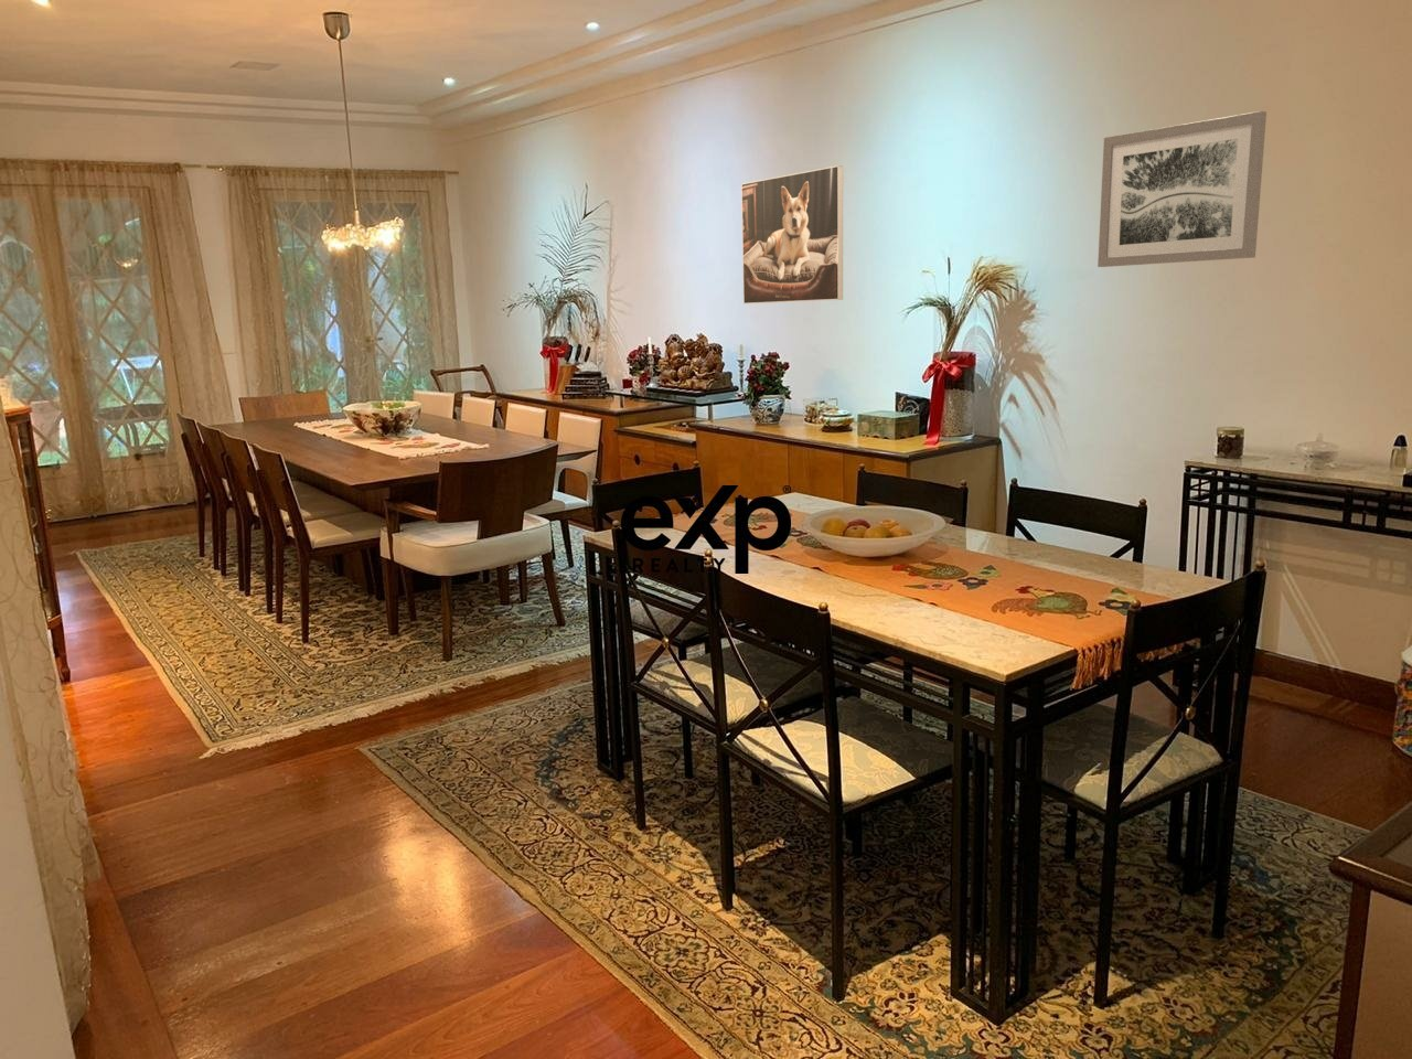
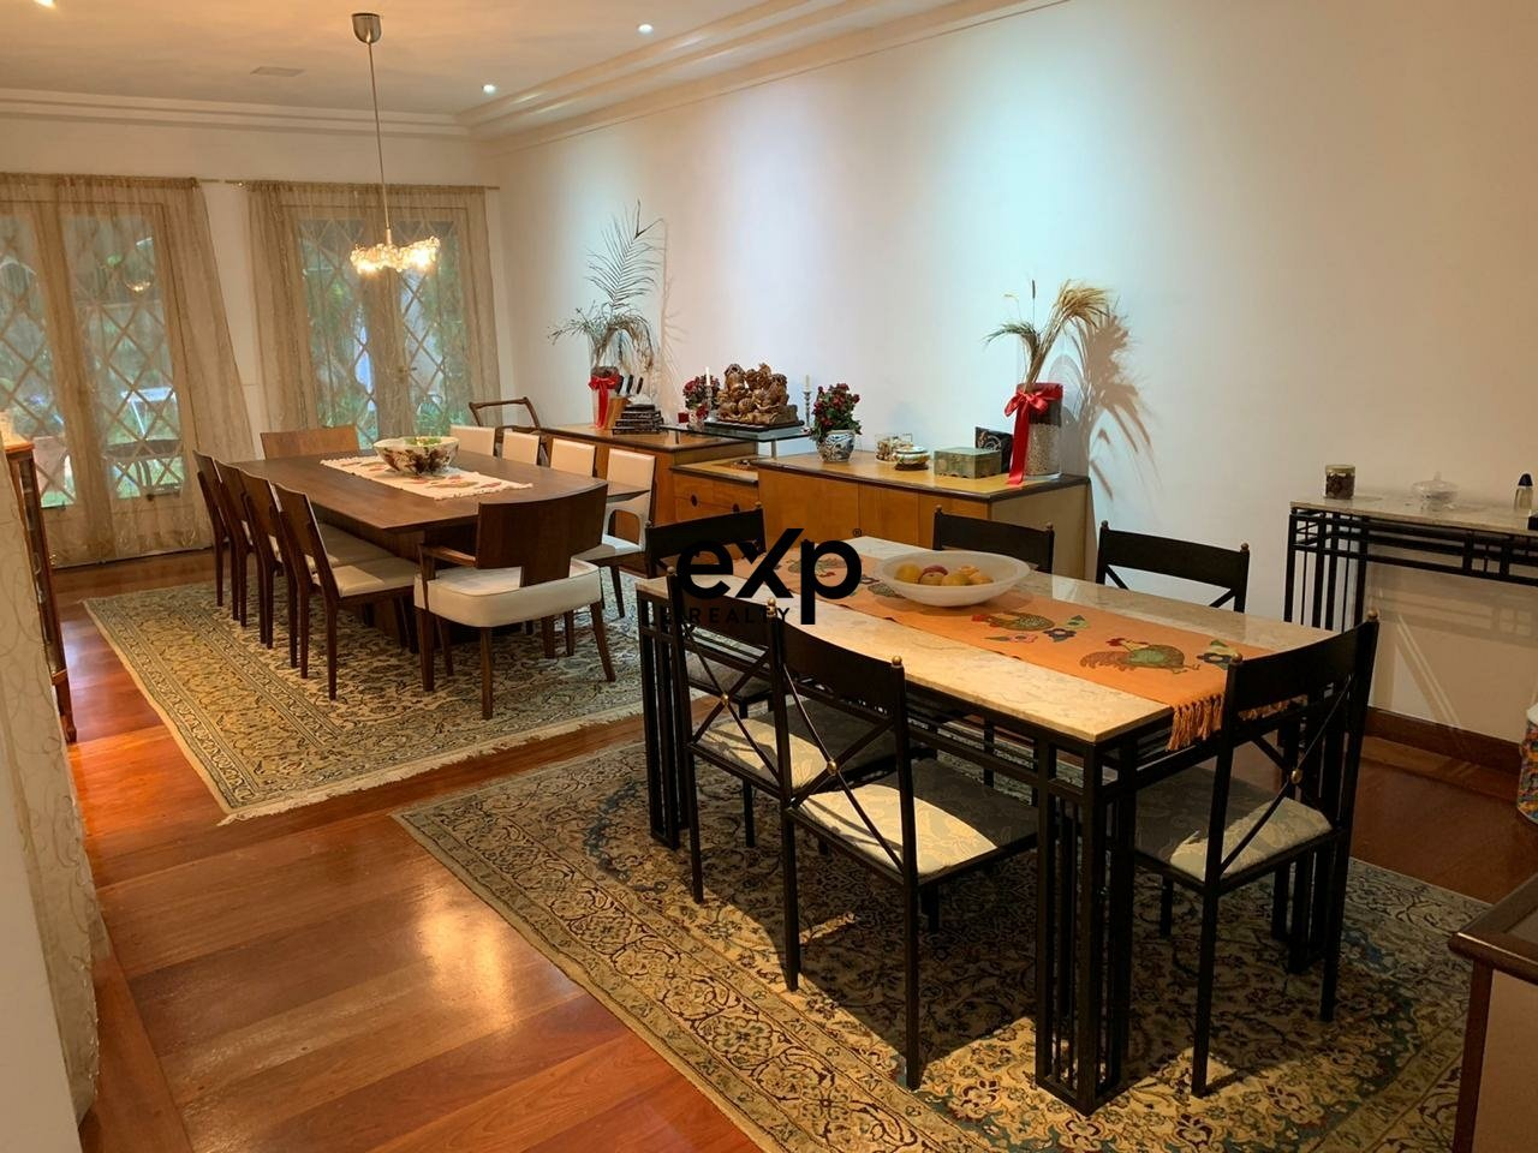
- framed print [740,165,844,305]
- wall art [1096,110,1267,268]
